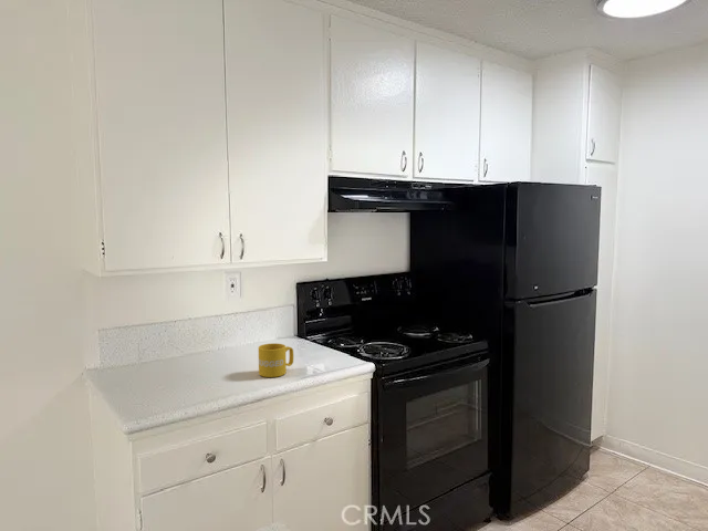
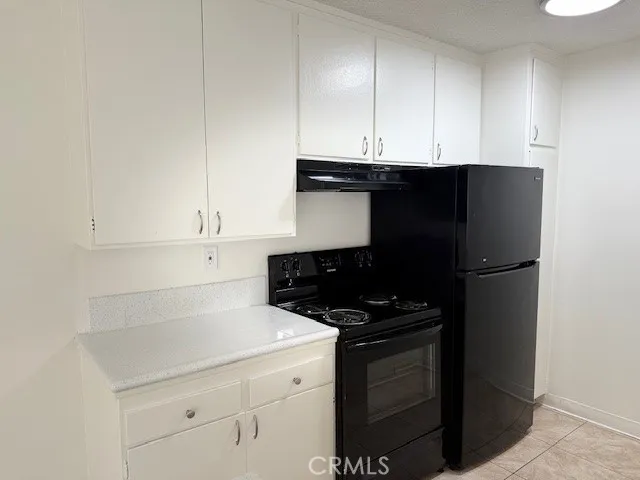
- mug [258,342,294,378]
